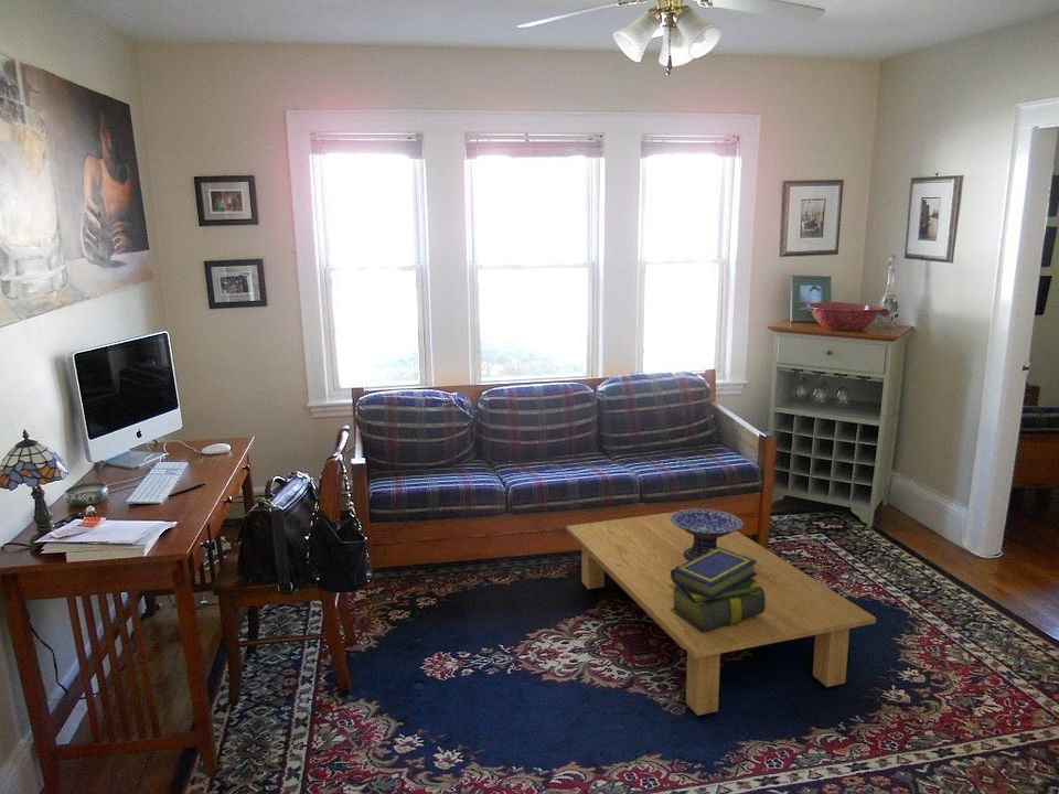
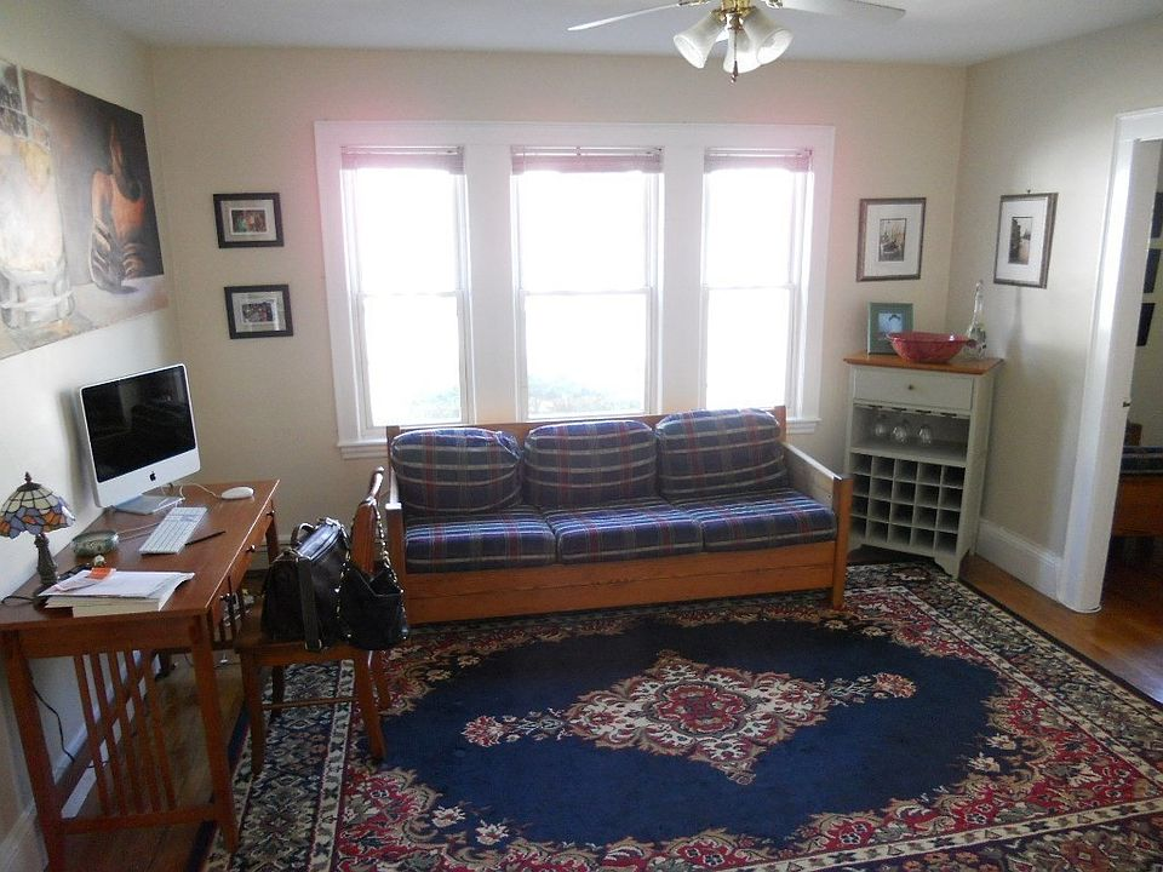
- decorative bowl [670,507,745,560]
- stack of books [670,547,766,633]
- coffee table [565,511,877,717]
